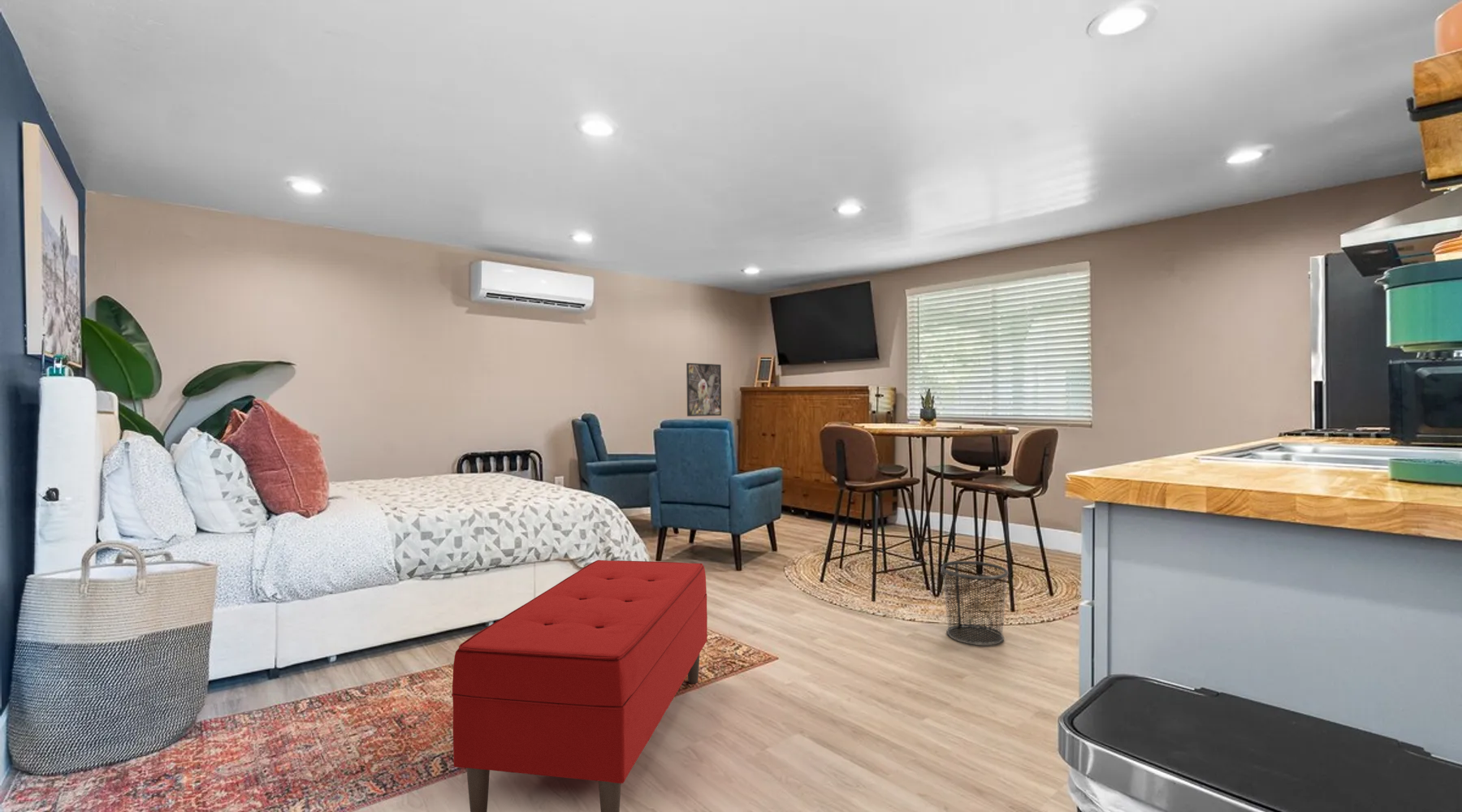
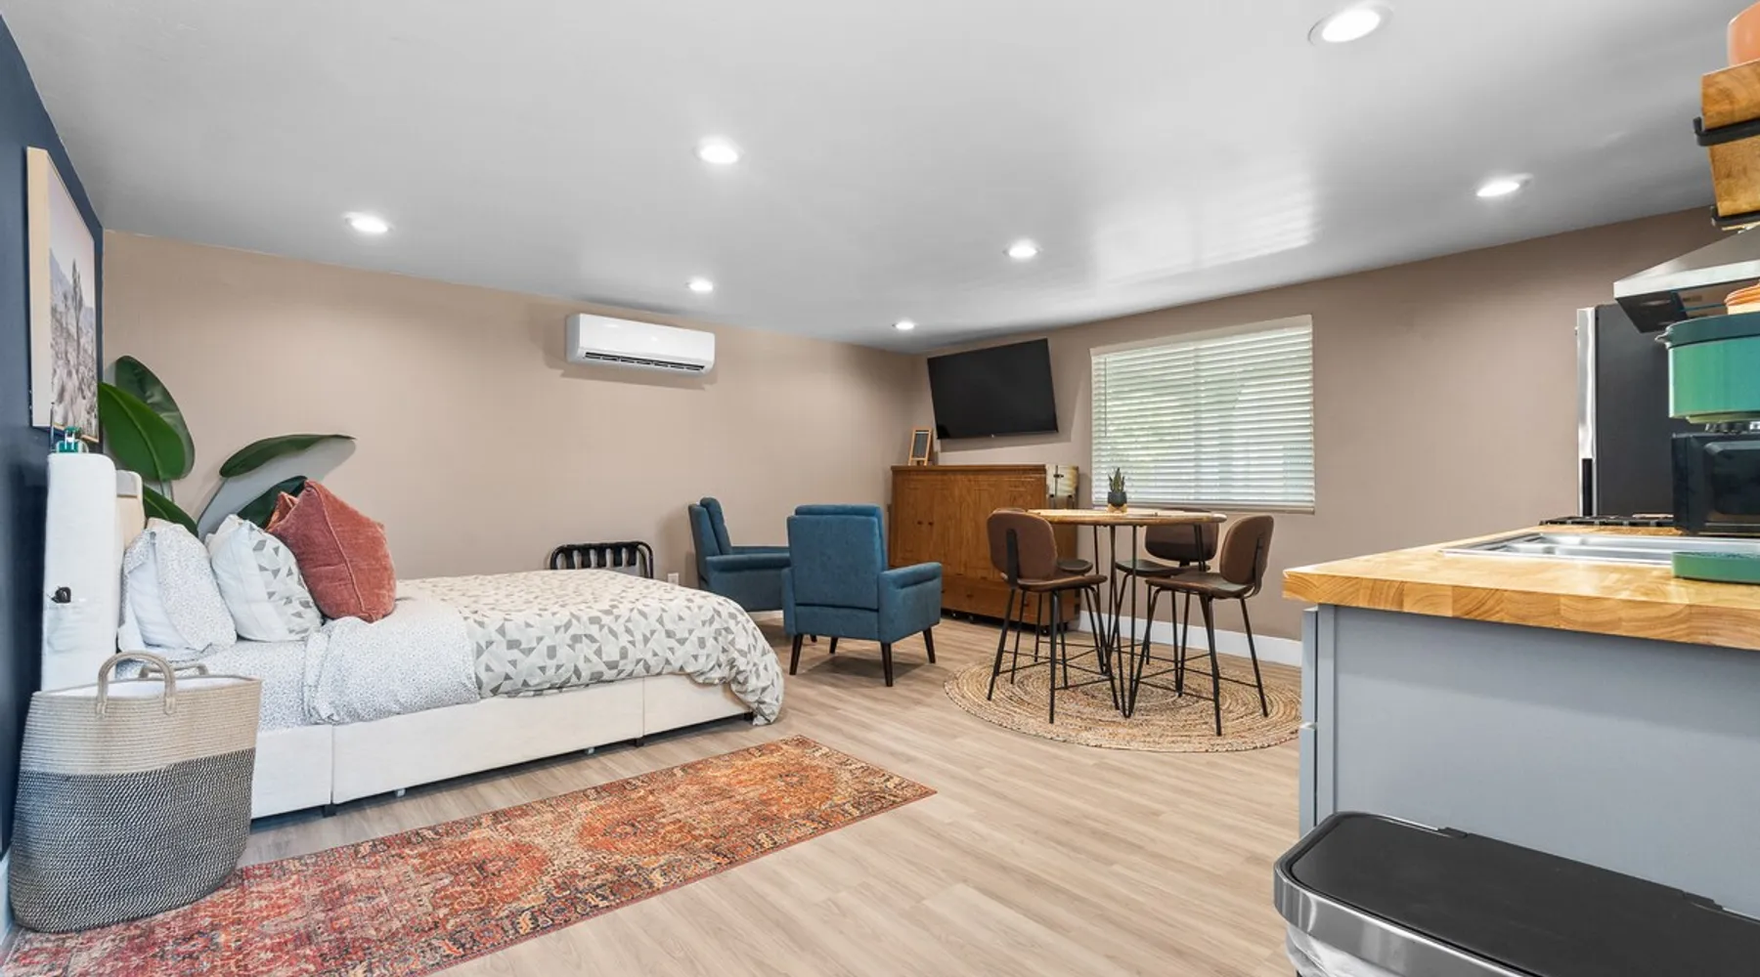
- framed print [686,362,722,417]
- bench [451,559,708,812]
- waste bin [940,560,1010,646]
